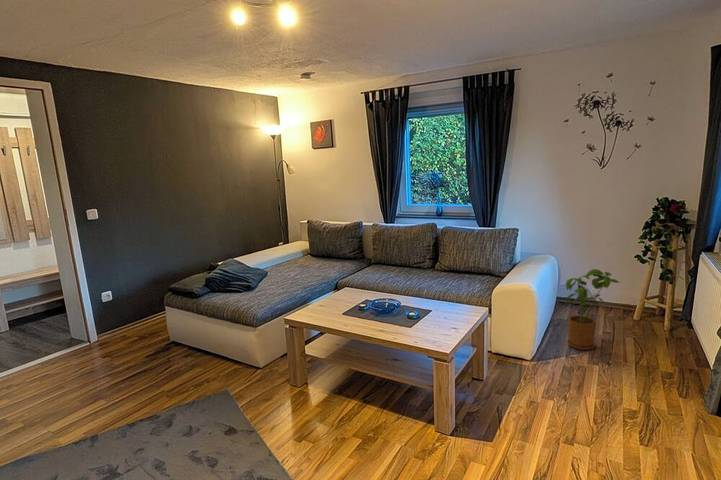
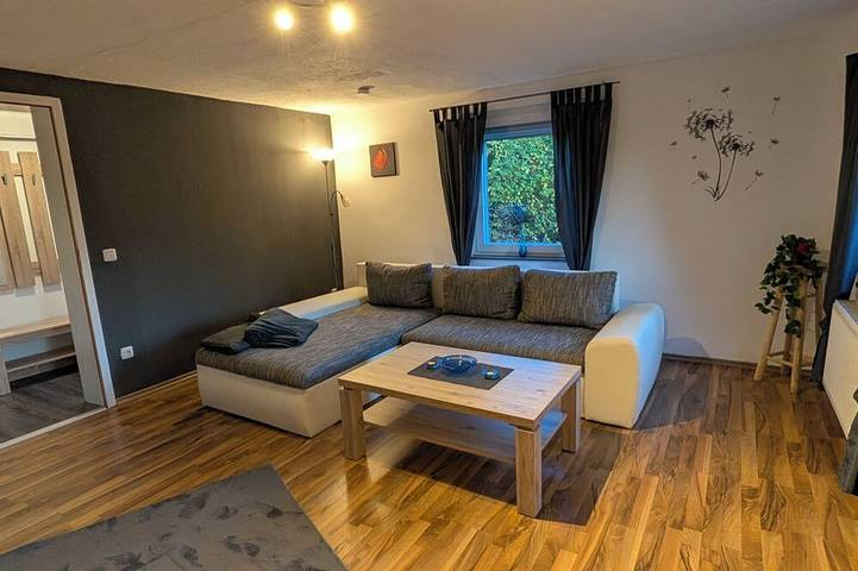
- house plant [565,268,620,351]
